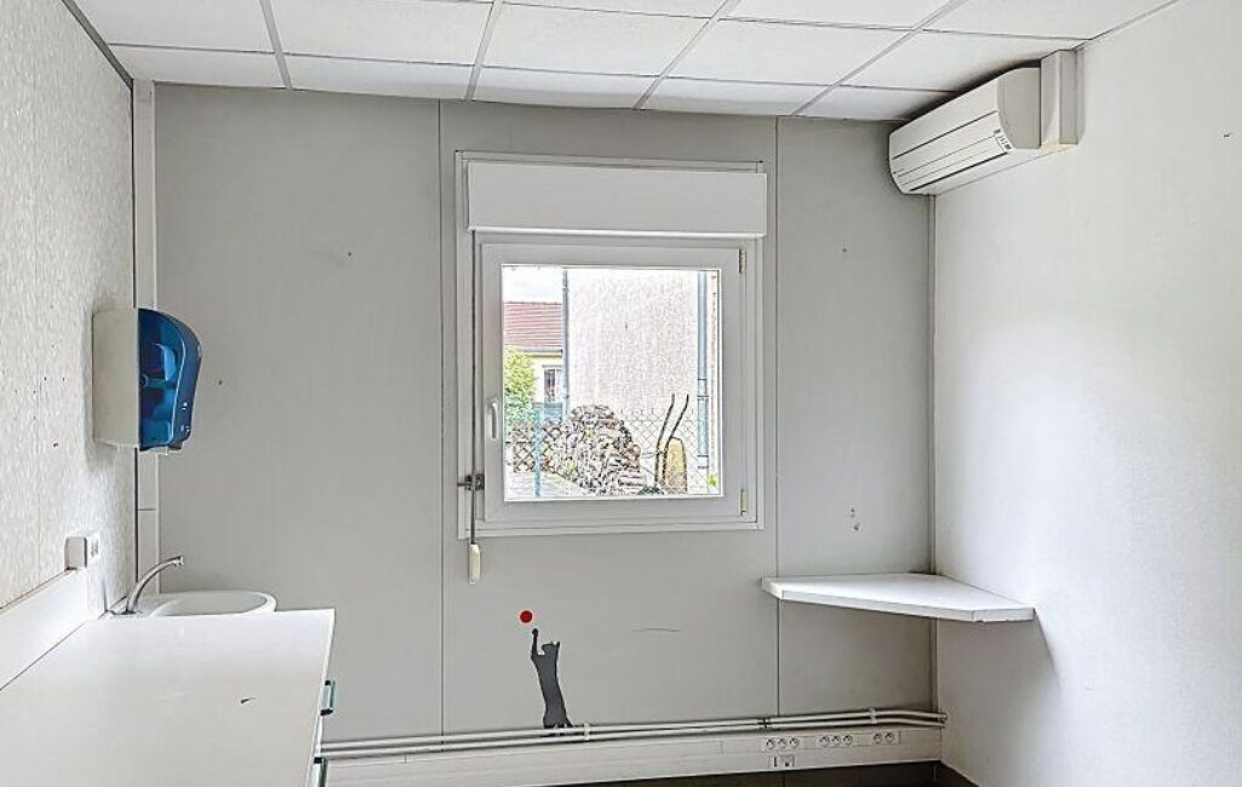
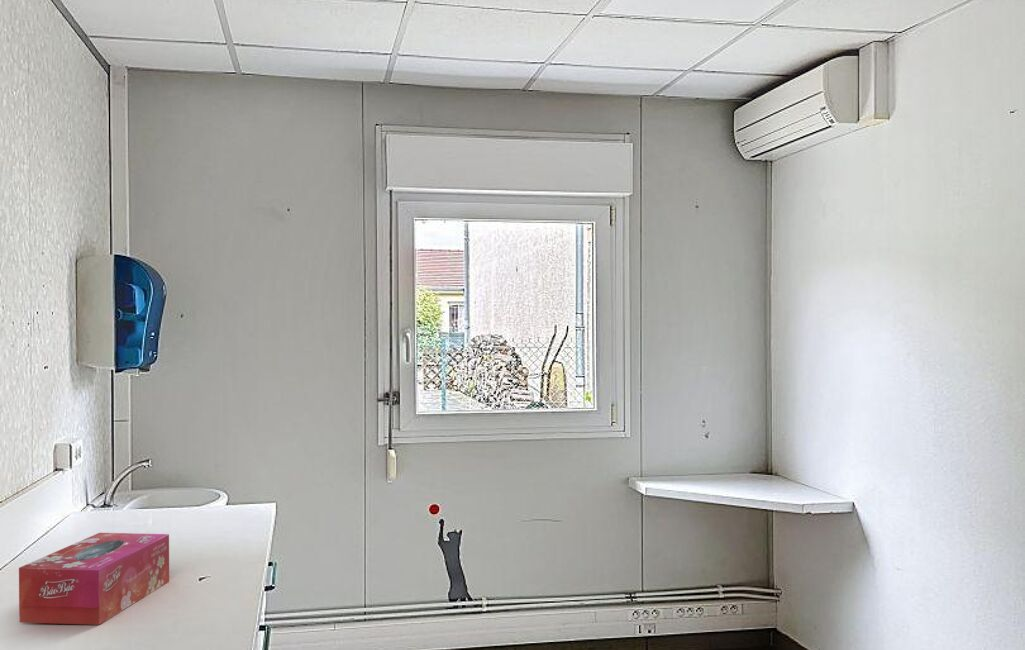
+ tissue box [18,532,170,626]
